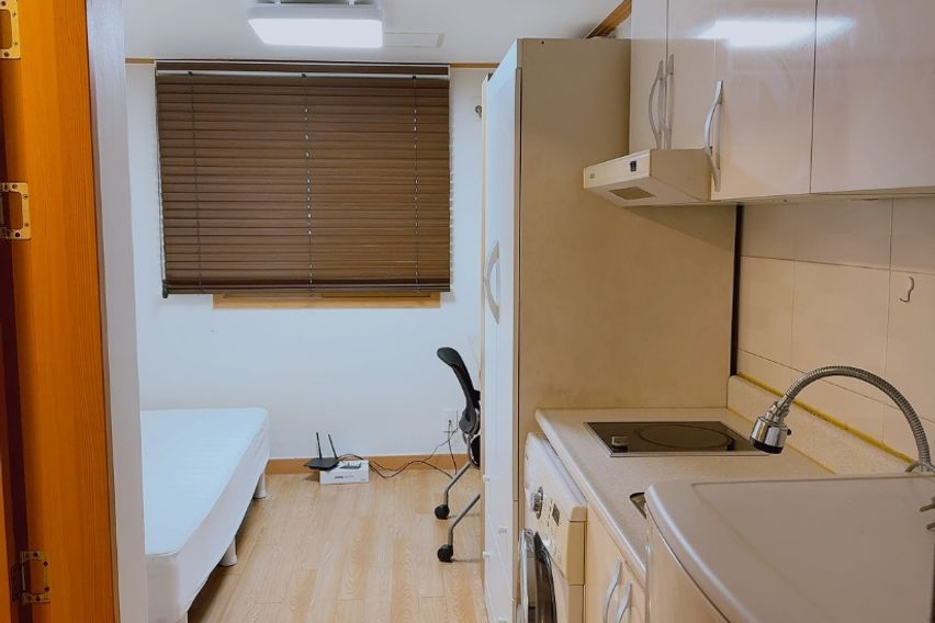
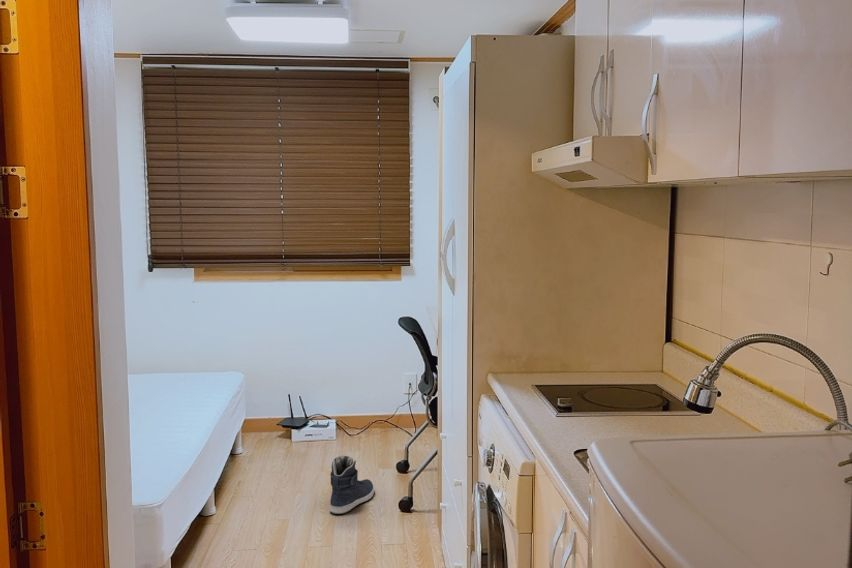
+ sneaker [329,455,375,515]
